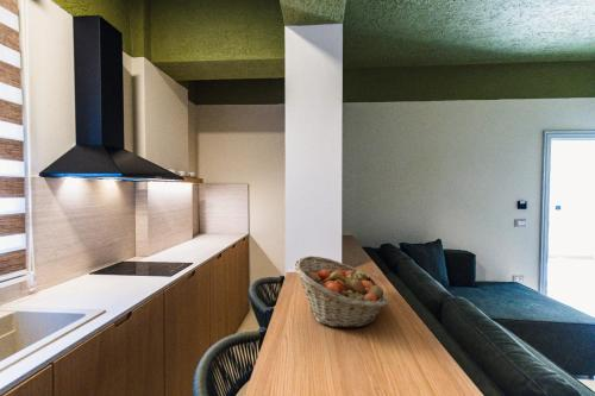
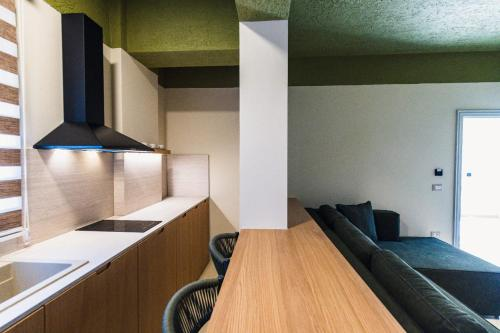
- fruit basket [293,254,389,329]
